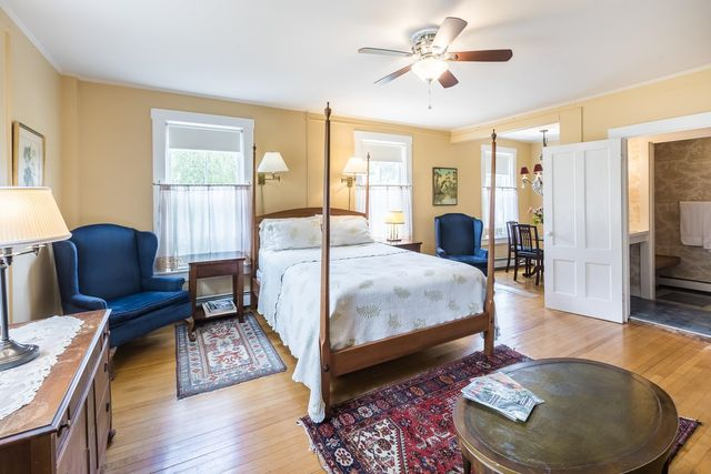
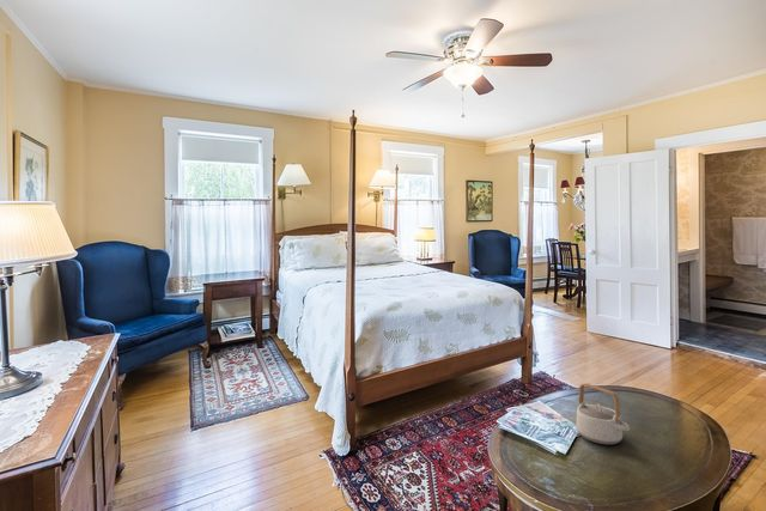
+ teapot [574,383,631,445]
